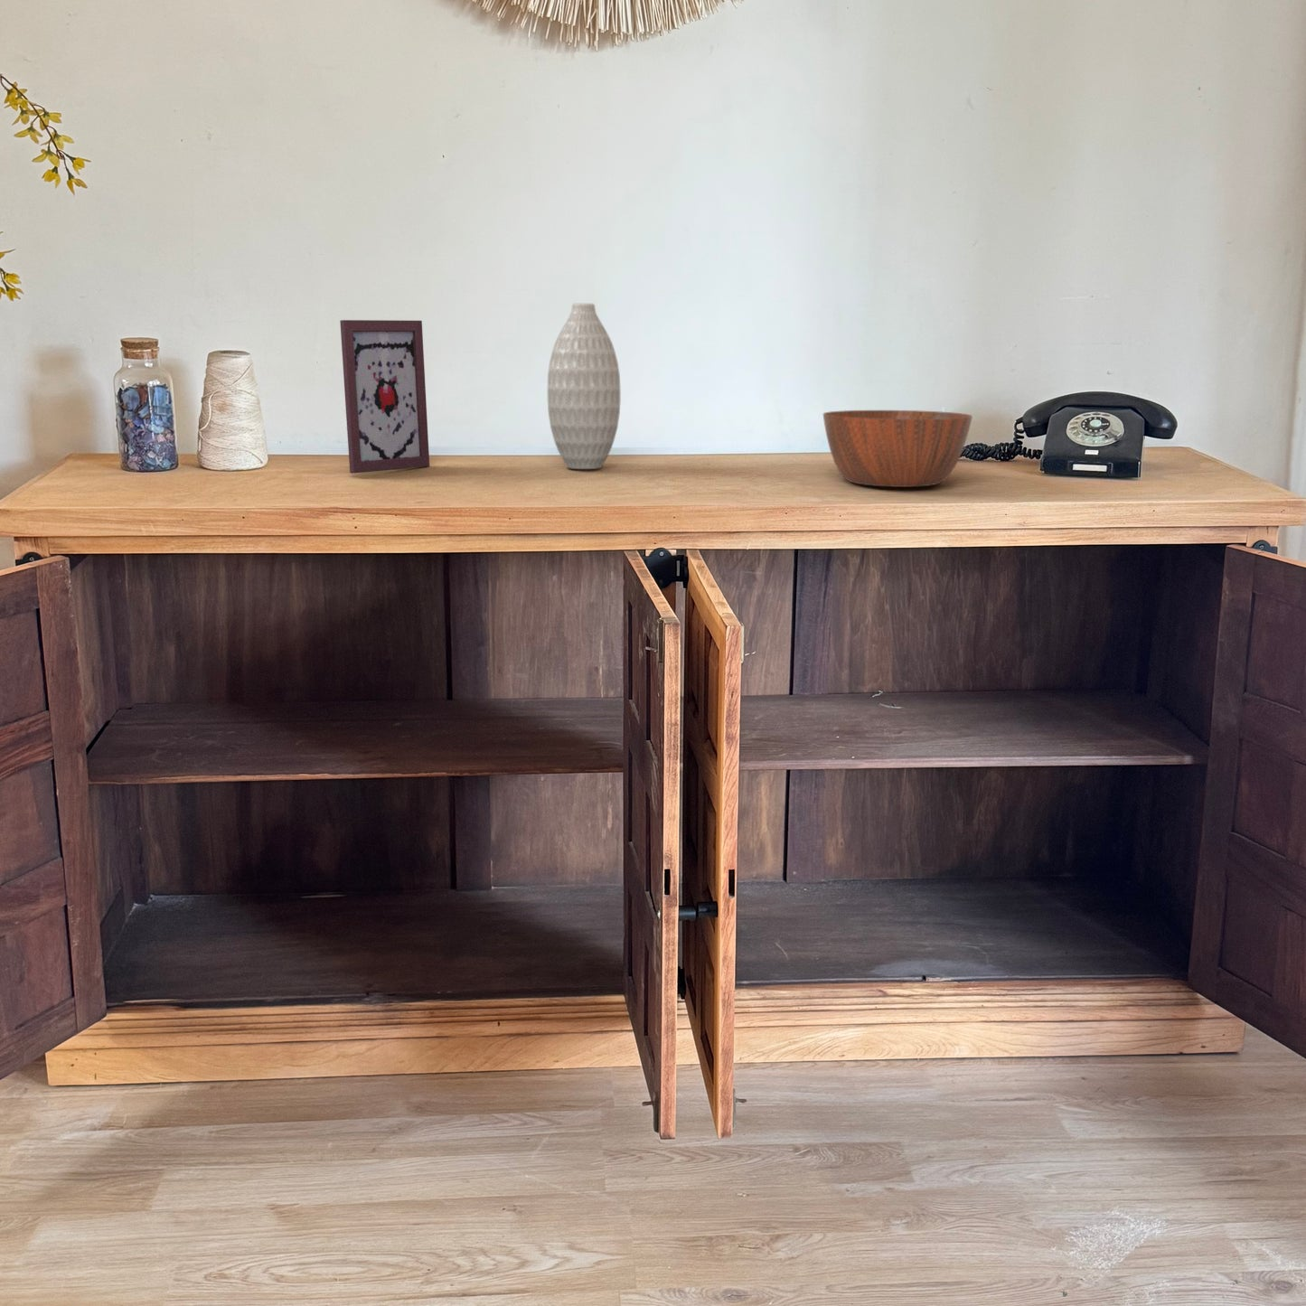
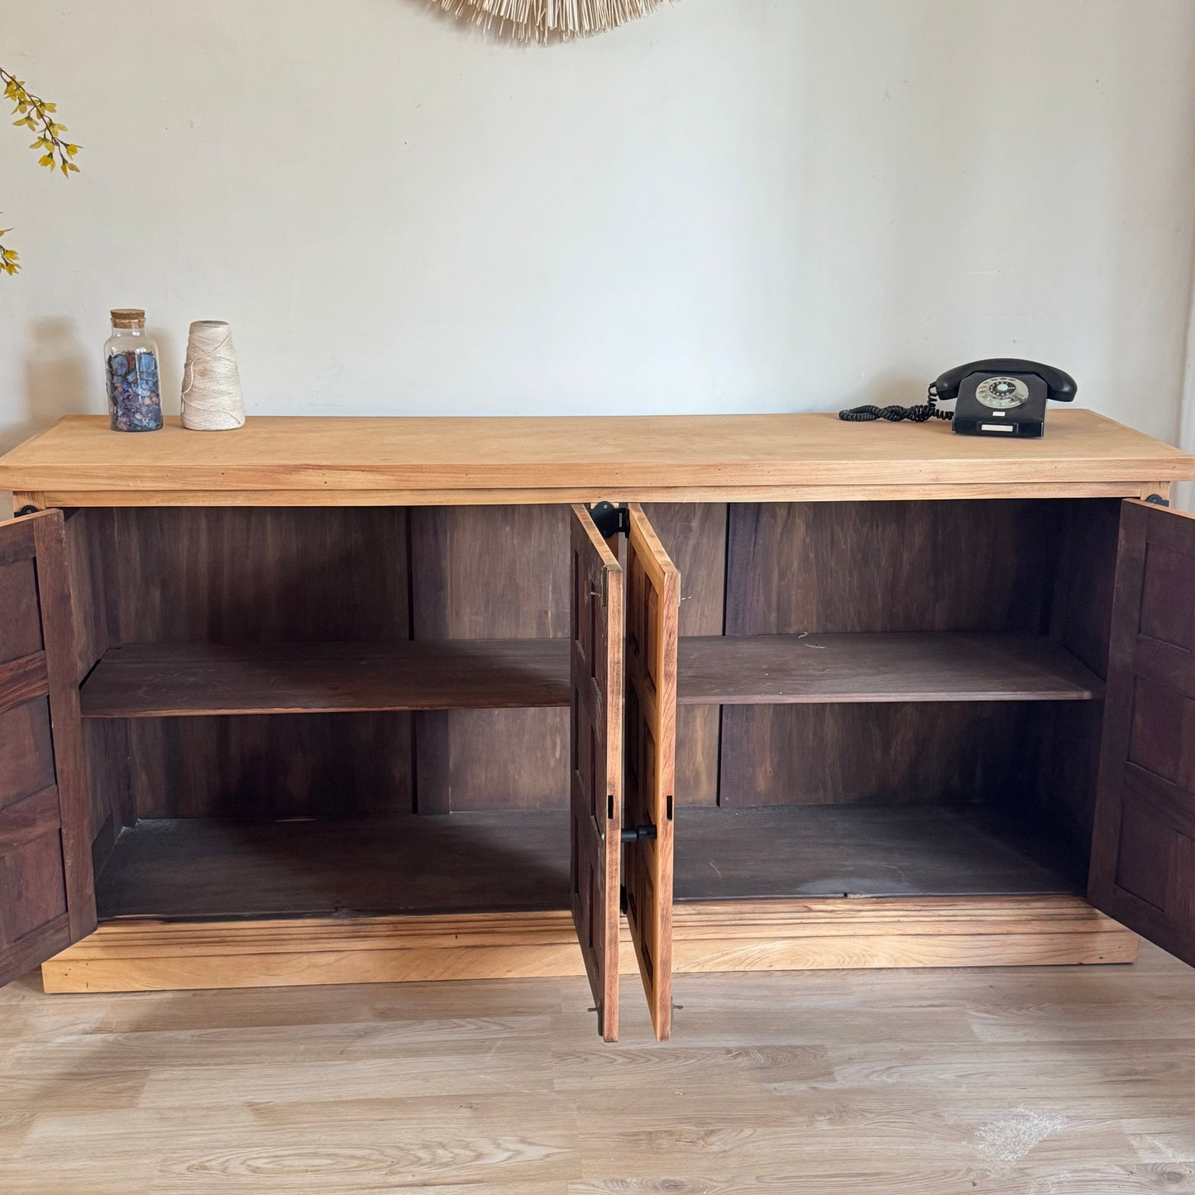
- vase [547,303,621,470]
- bowl [823,409,974,488]
- picture frame [338,319,431,474]
